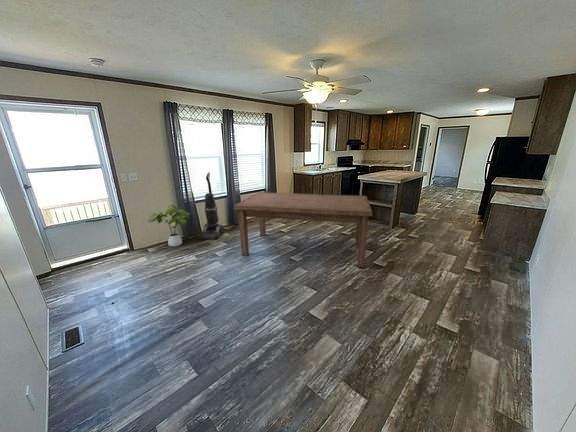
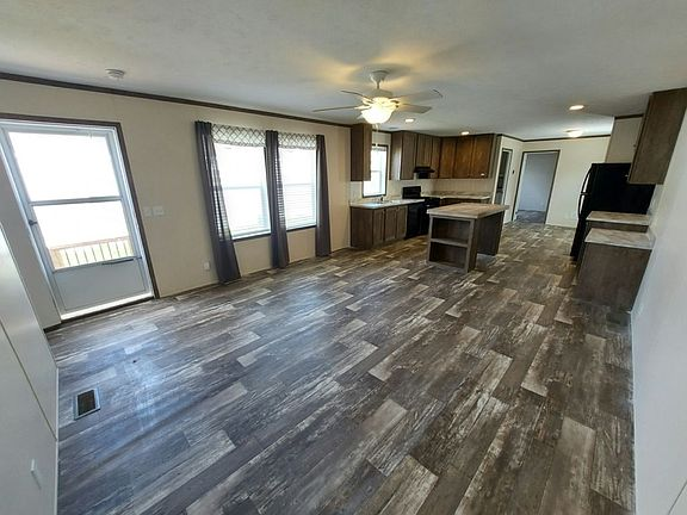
- dining table [233,191,373,269]
- vacuum cleaner [198,171,224,240]
- house plant [148,204,191,247]
